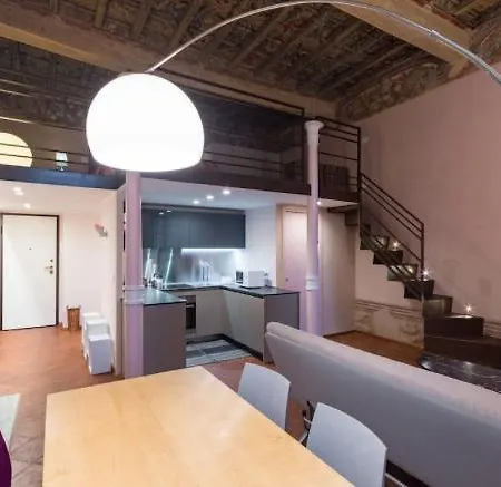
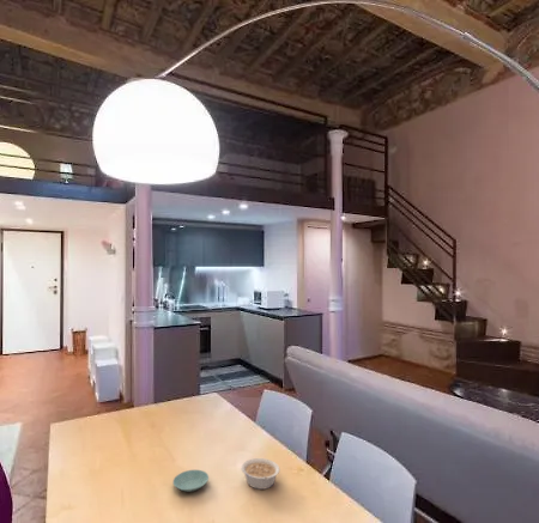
+ saucer [171,469,210,493]
+ legume [241,457,280,491]
